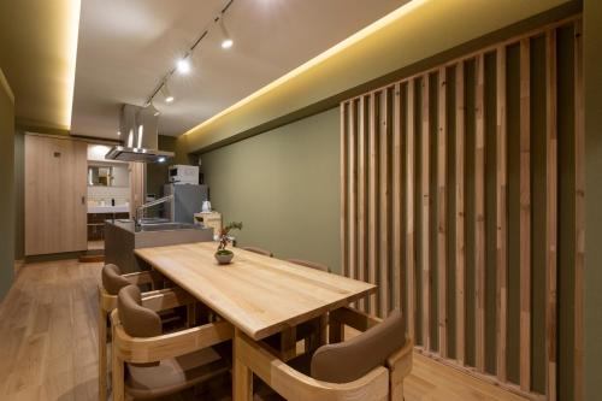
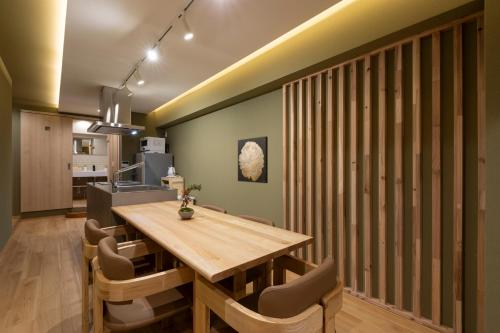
+ wall art [237,135,269,184]
